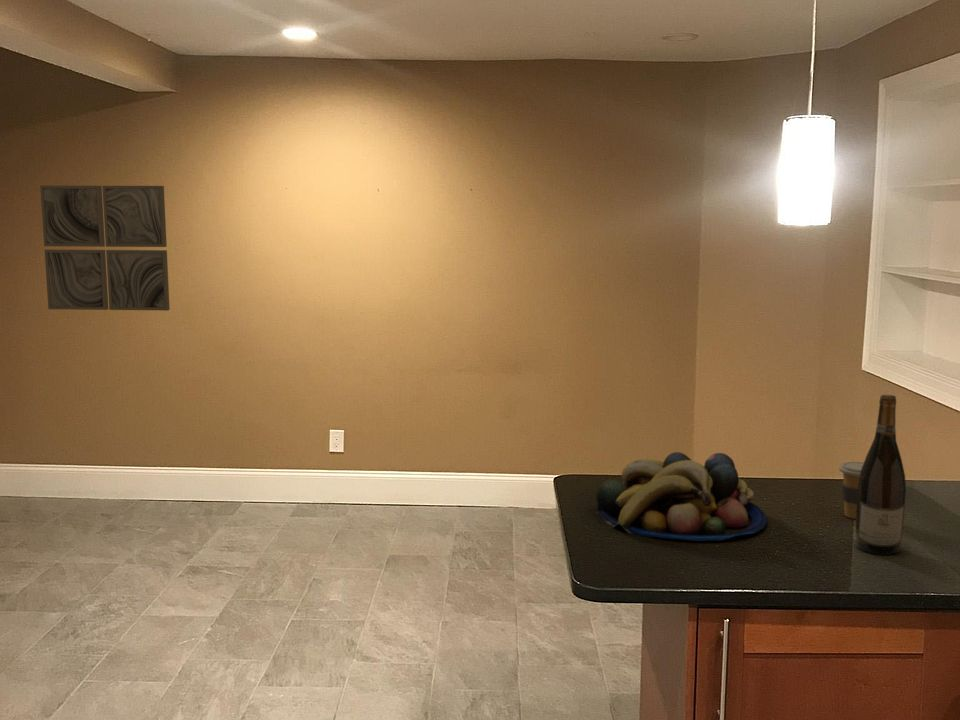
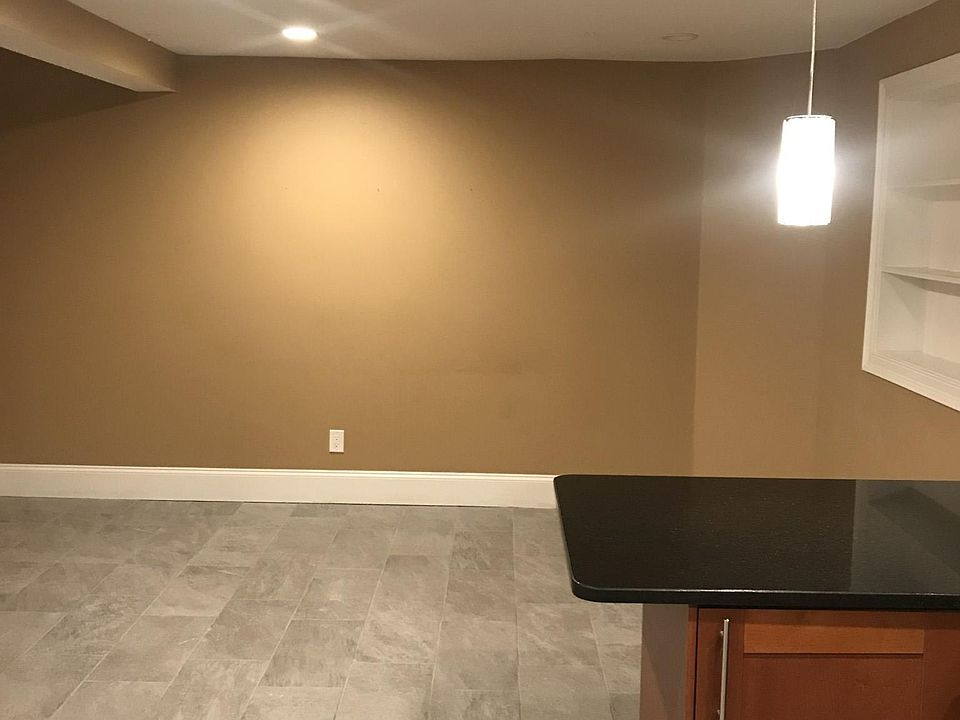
- wall art [39,184,171,311]
- wine bottle [855,394,907,556]
- coffee cup [838,461,864,520]
- fruit bowl [594,451,768,542]
